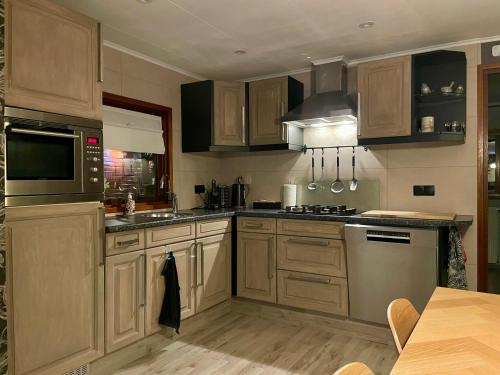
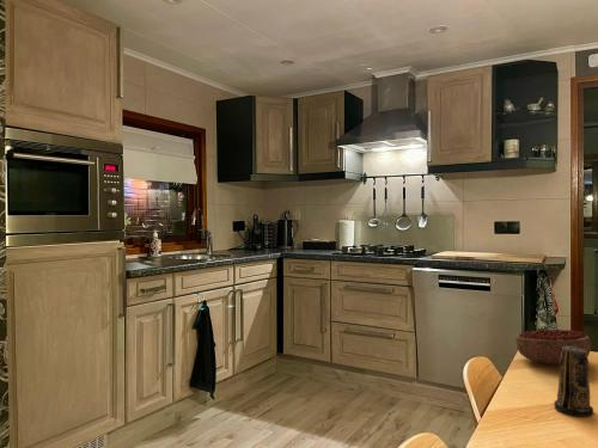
+ candle [554,346,594,418]
+ decorative bowl [514,327,592,366]
